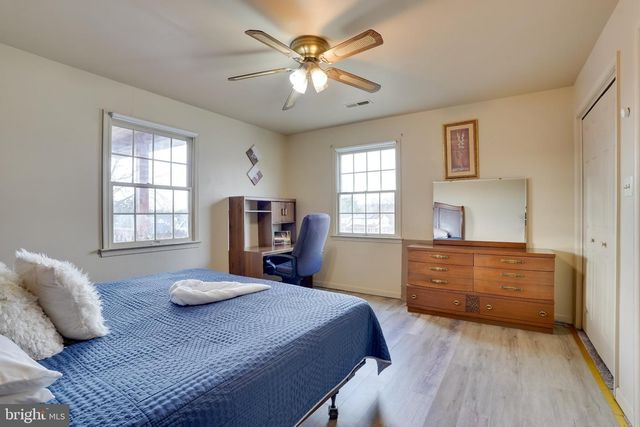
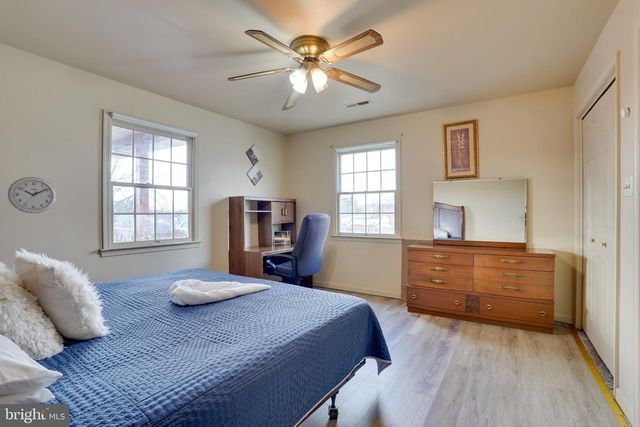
+ wall clock [7,176,57,214]
